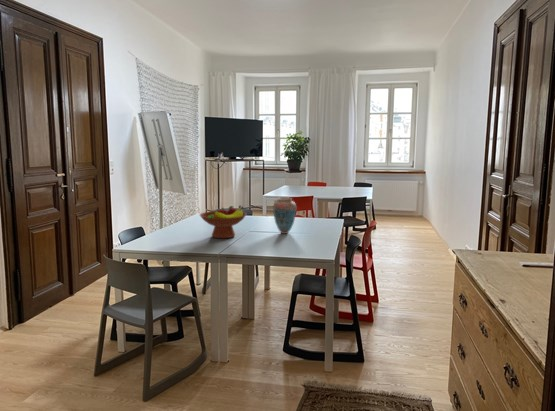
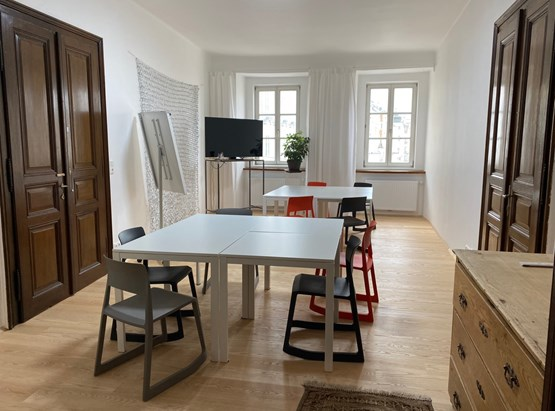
- vase [272,197,297,235]
- fruit bowl [199,204,248,239]
